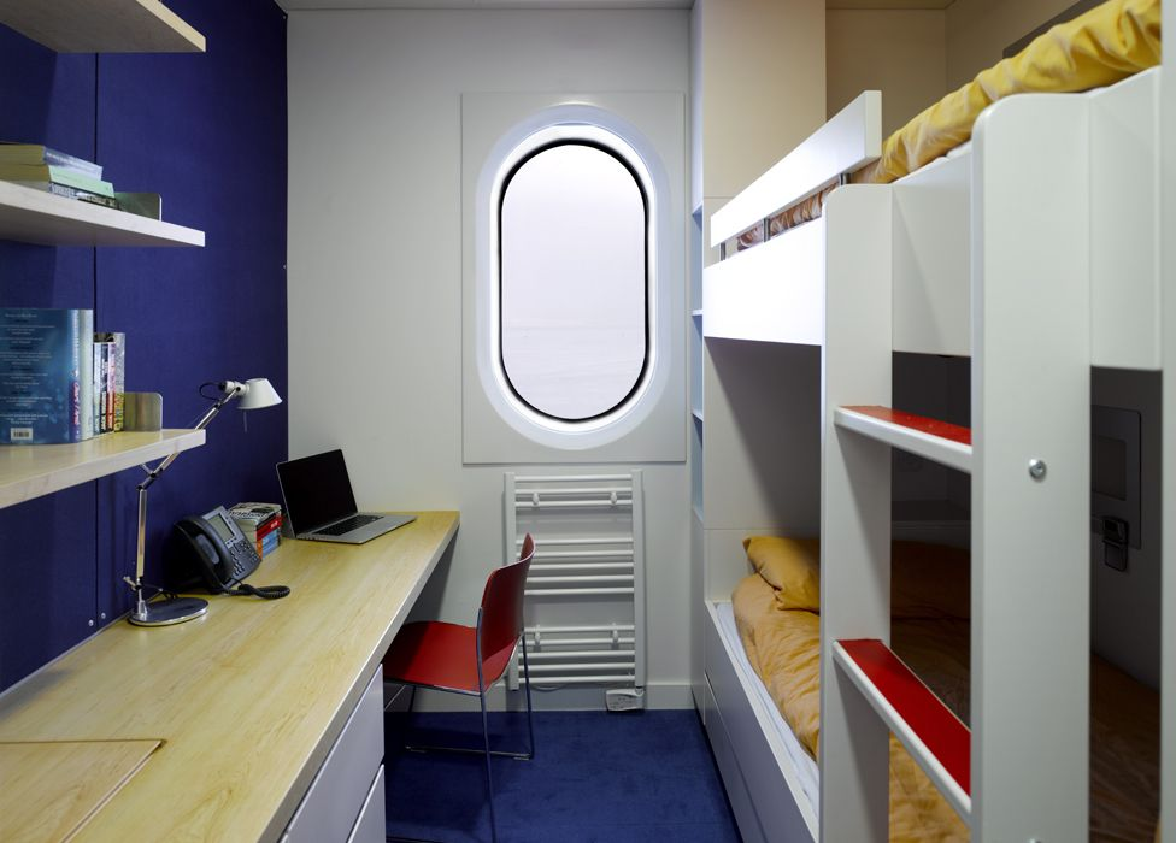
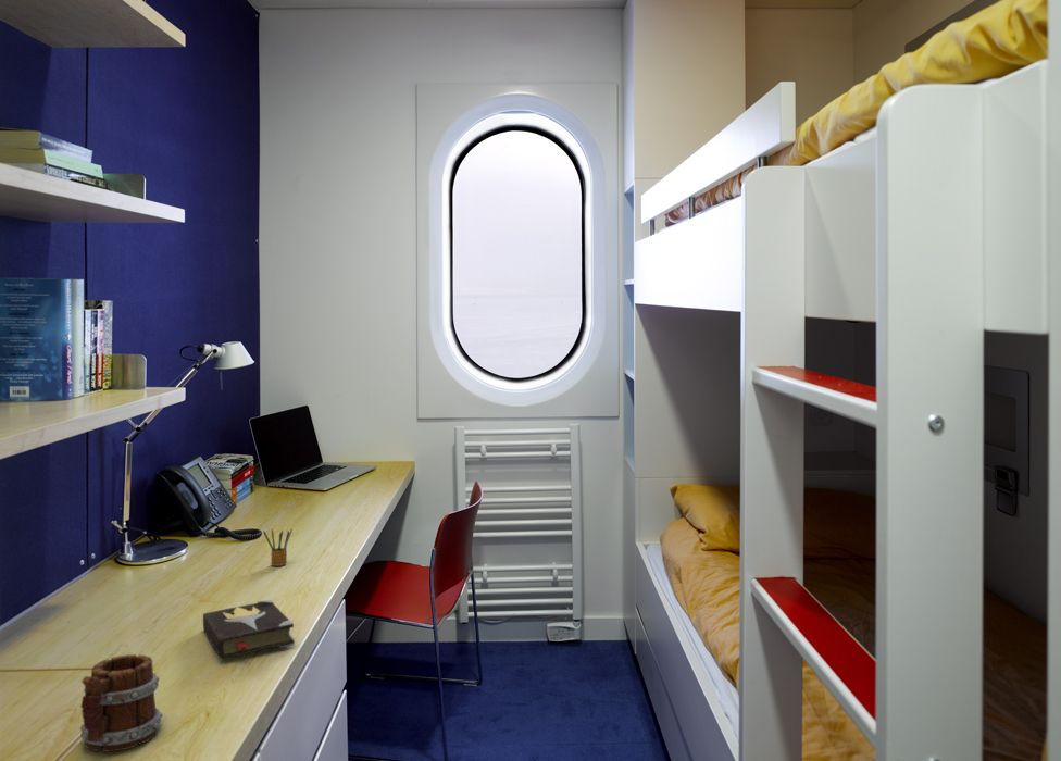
+ pencil box [262,527,294,567]
+ mug [79,653,164,753]
+ hardback book [202,598,296,660]
